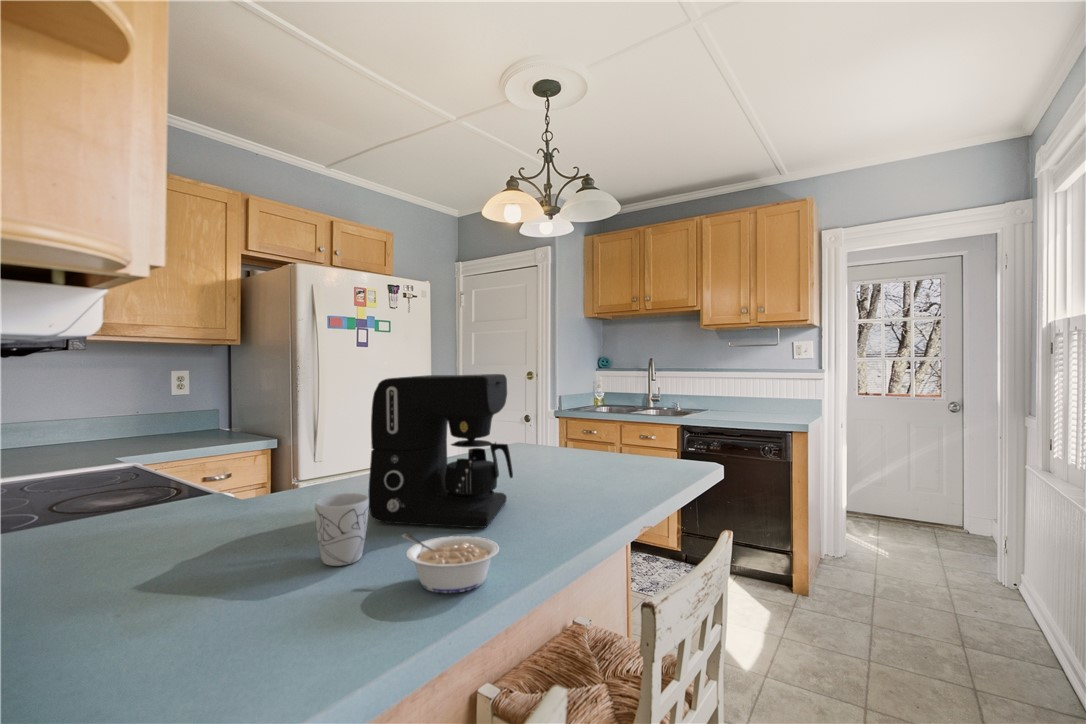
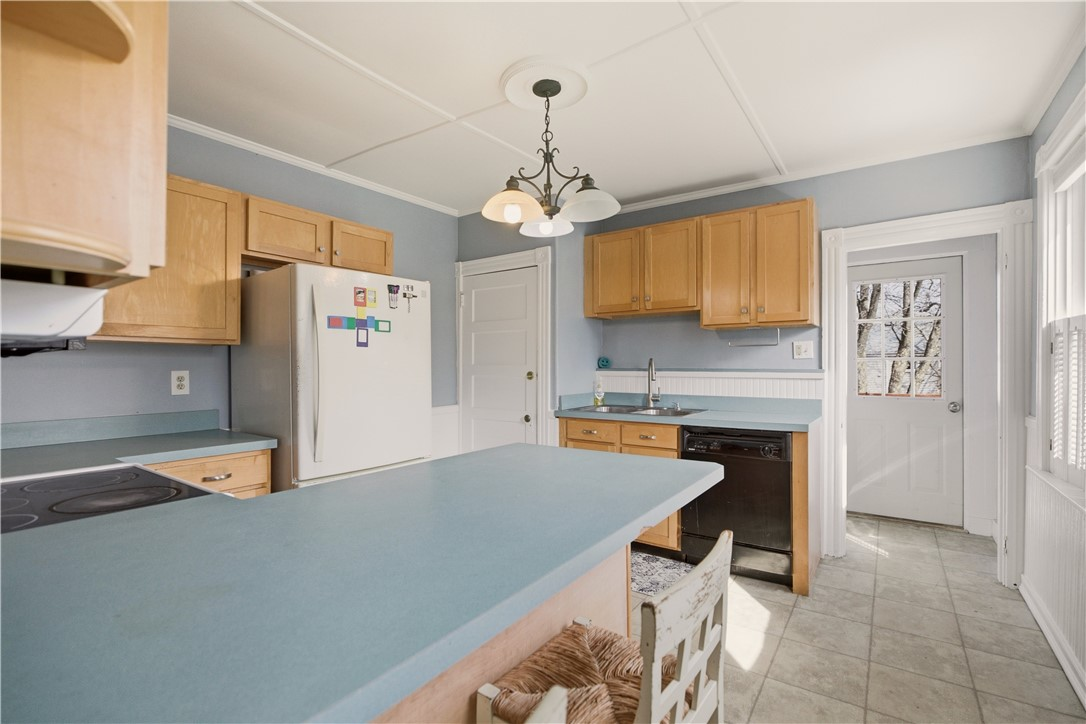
- mug [314,492,369,567]
- legume [401,532,500,594]
- coffee maker [368,373,514,529]
